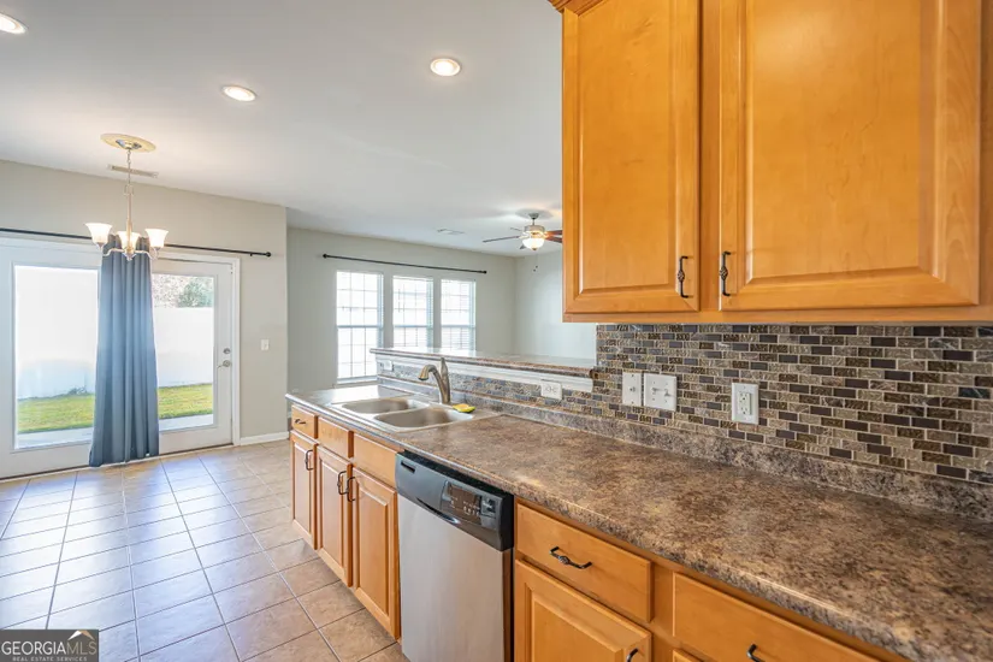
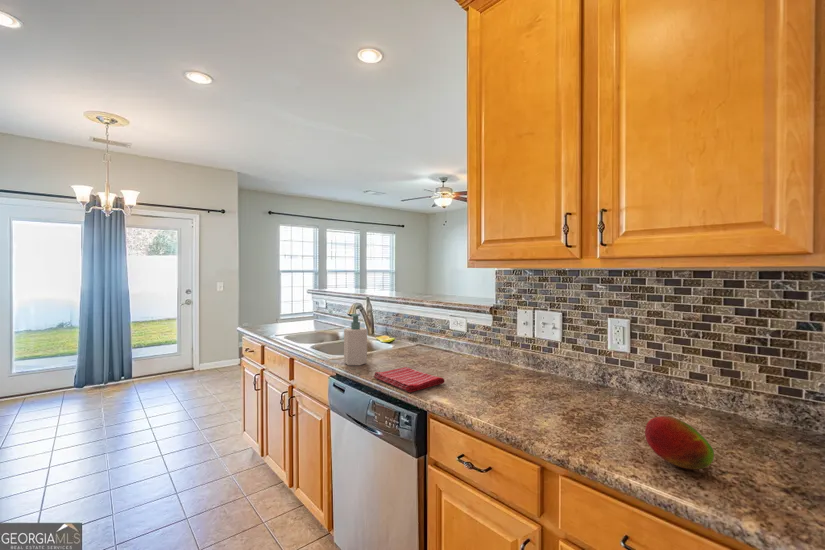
+ fruit [644,415,715,470]
+ soap bottle [343,313,368,366]
+ dish towel [373,366,445,393]
